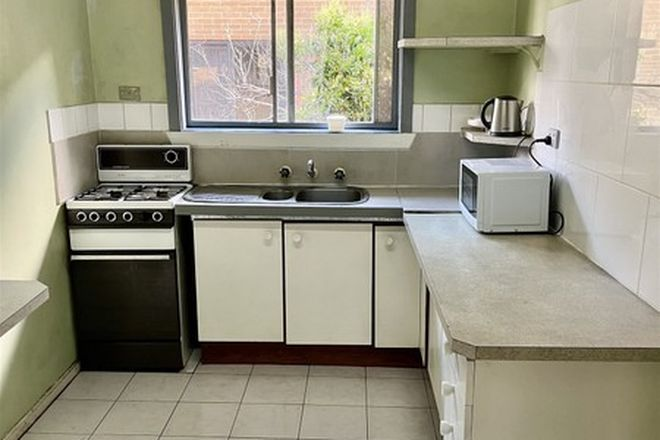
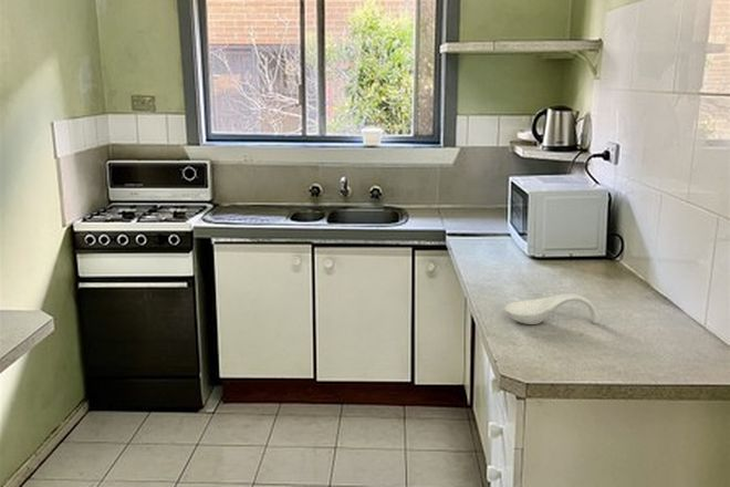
+ spoon rest [504,292,599,325]
